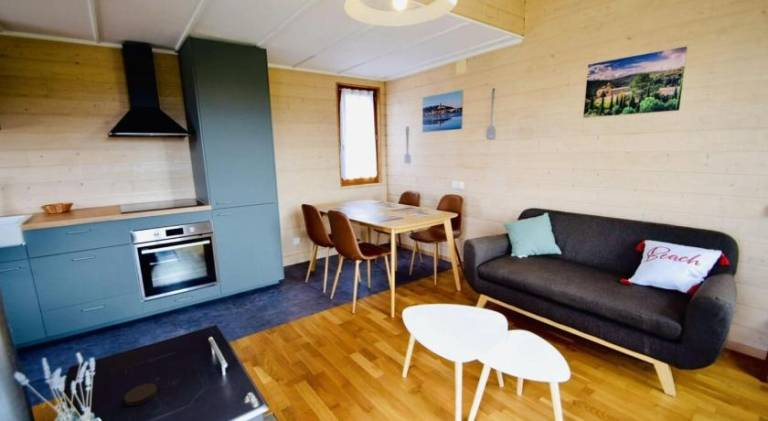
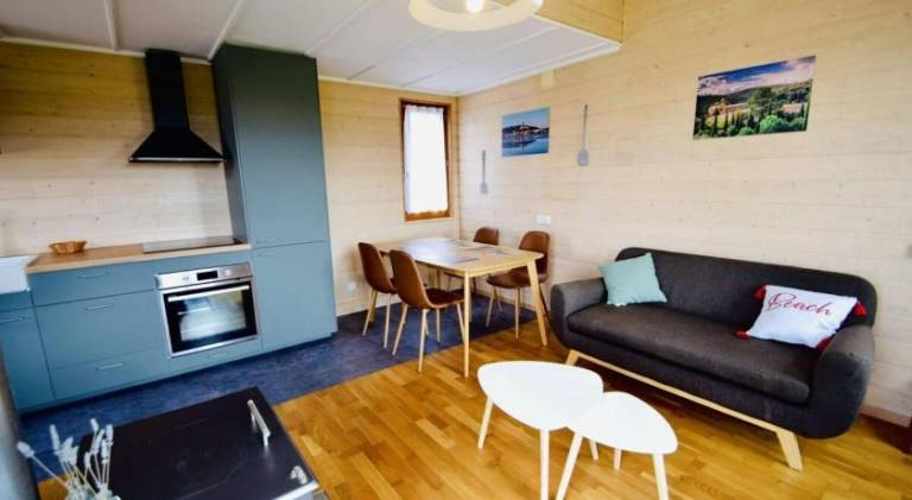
- coaster [123,383,158,406]
